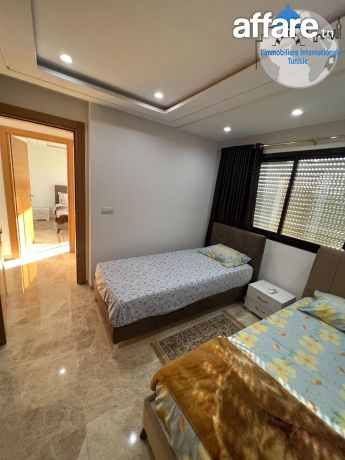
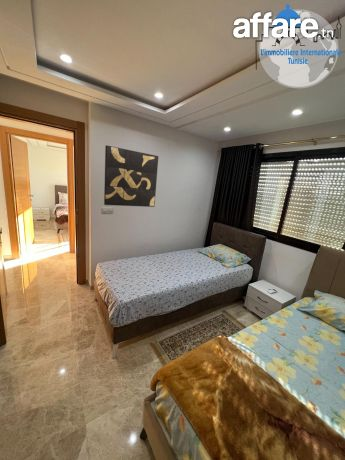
+ wall art [103,144,159,208]
